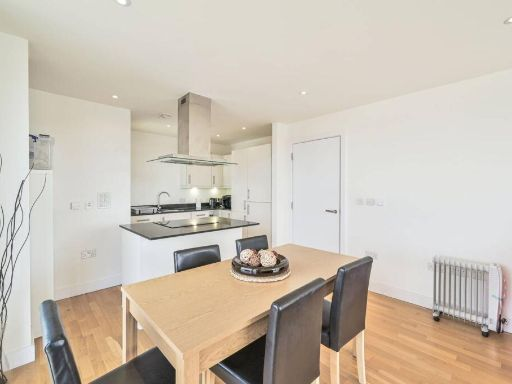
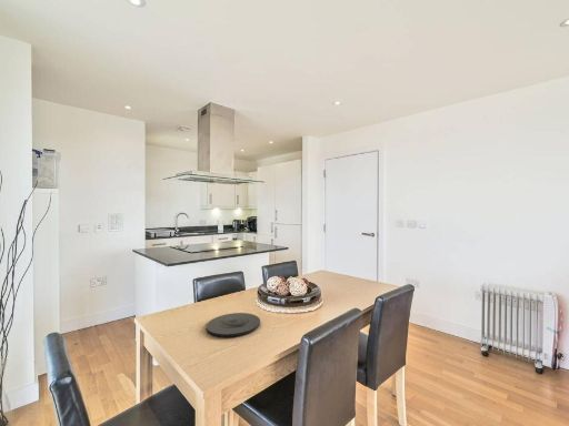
+ plate [206,312,261,338]
